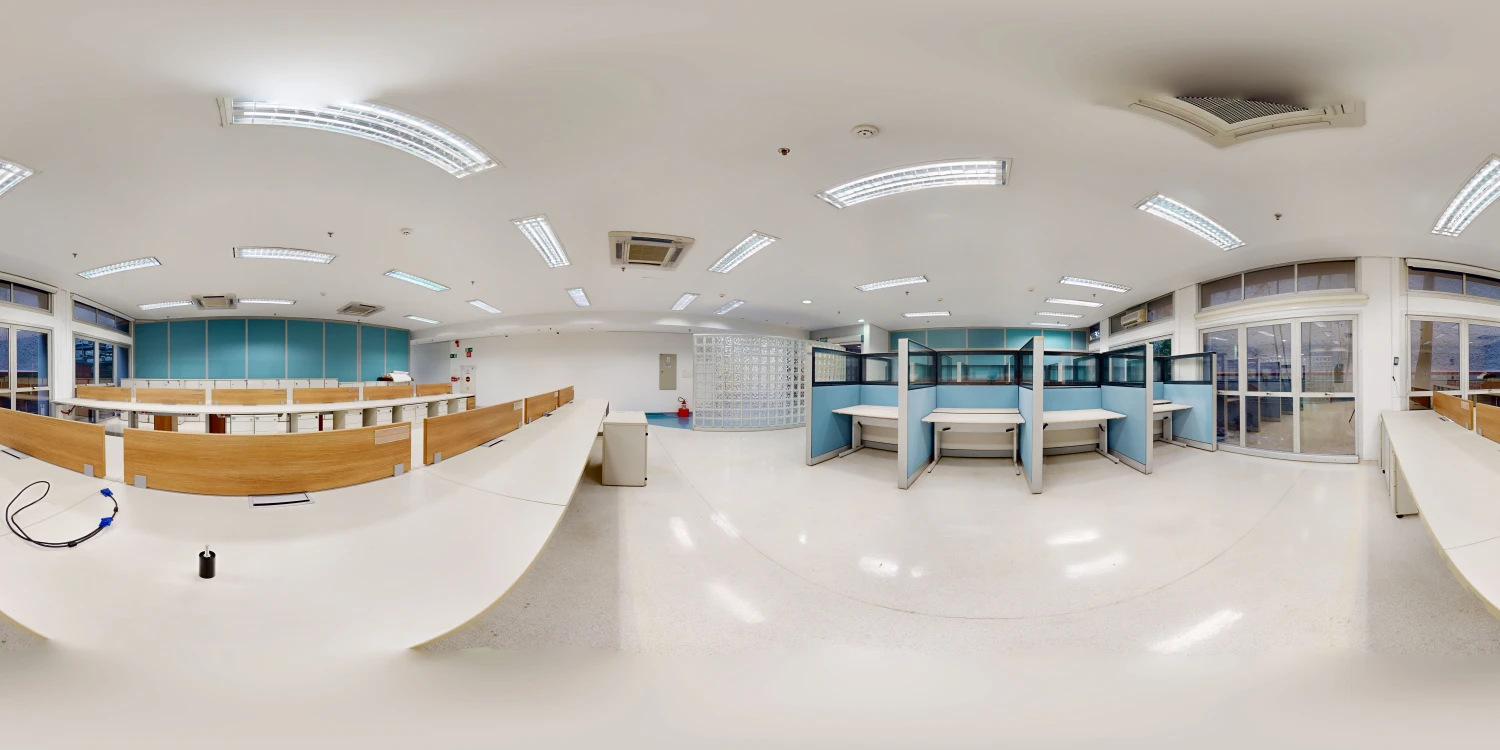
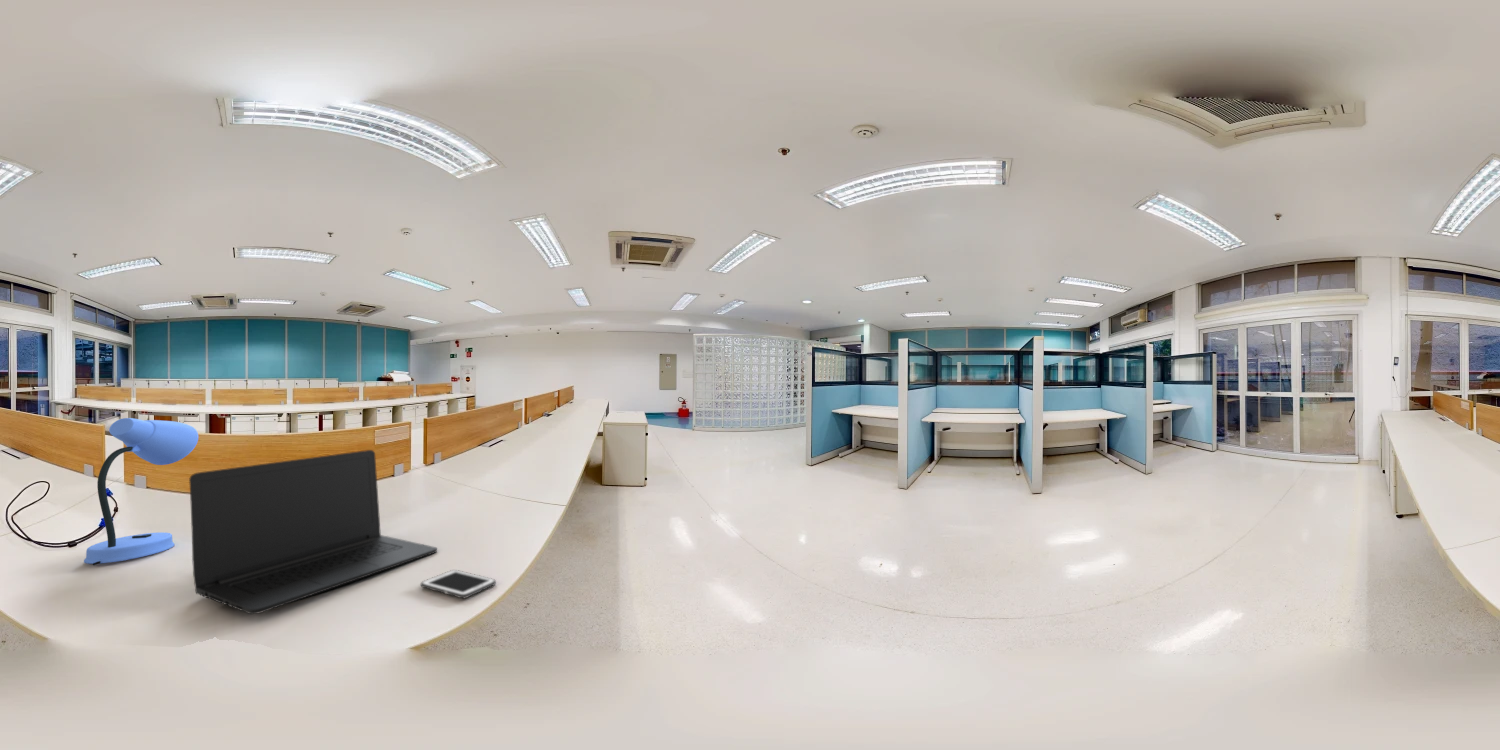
+ laptop [188,449,438,615]
+ desk lamp [83,417,199,566]
+ cell phone [420,569,497,599]
